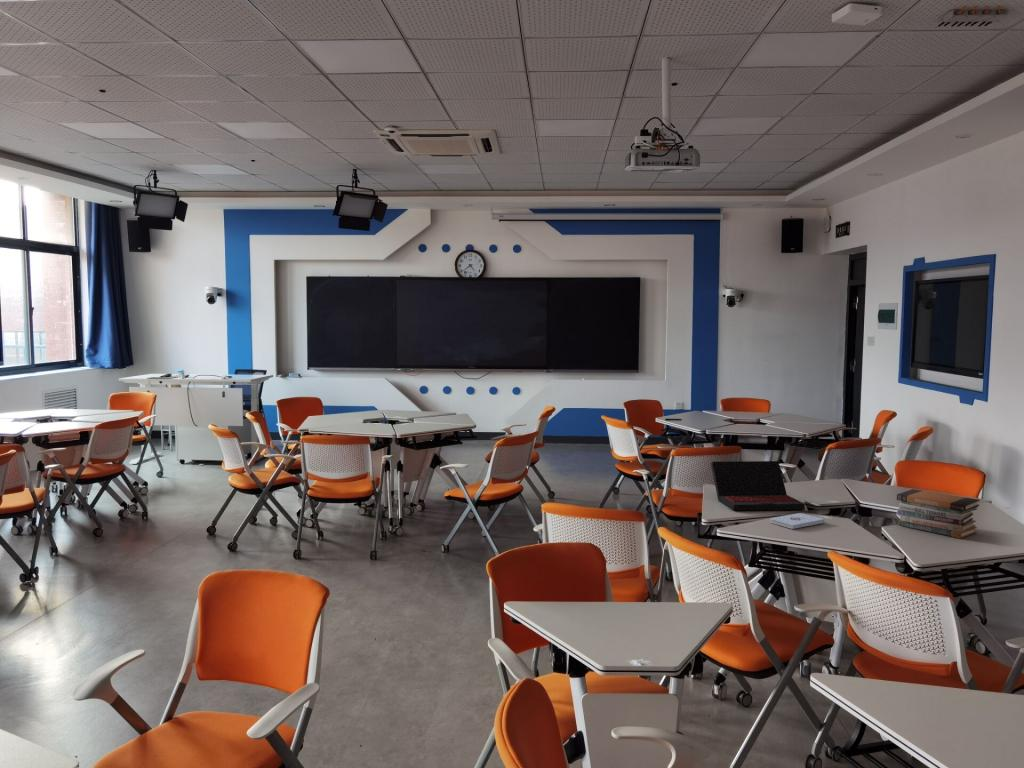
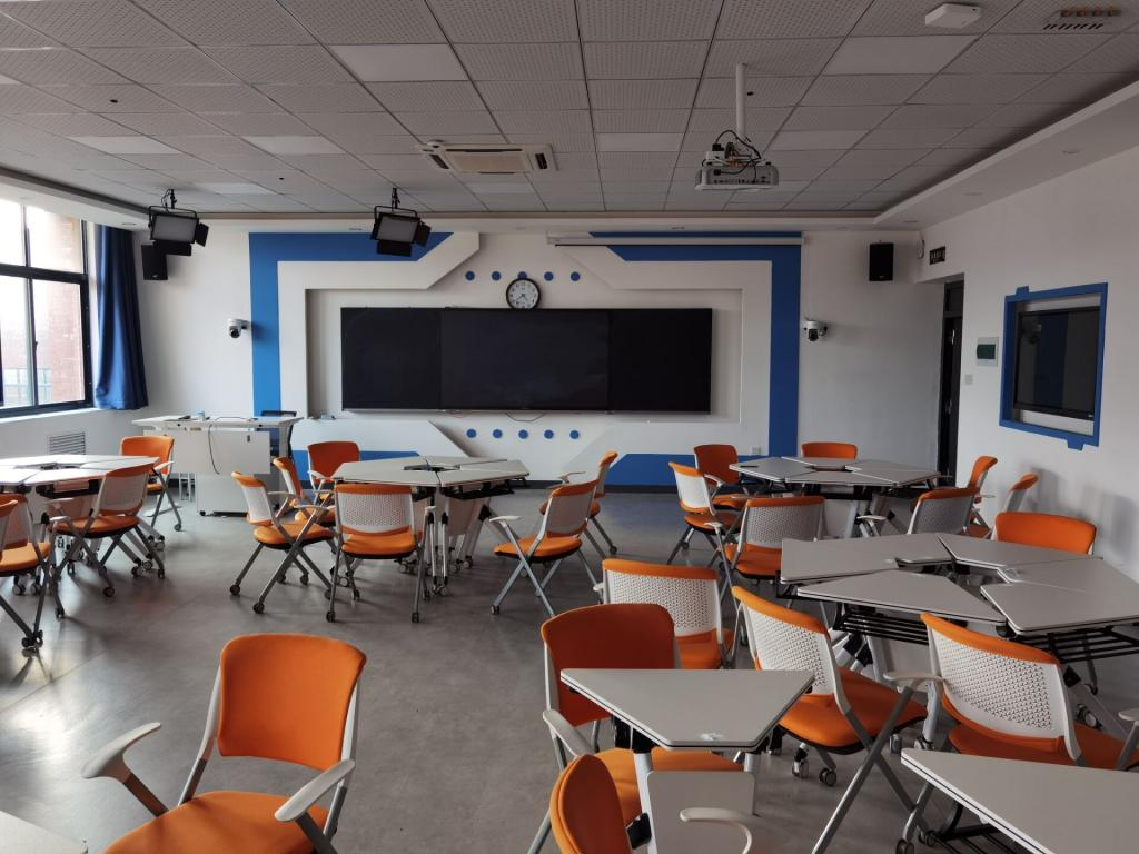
- laptop [710,460,806,511]
- notepad [769,512,825,530]
- book stack [896,488,981,539]
